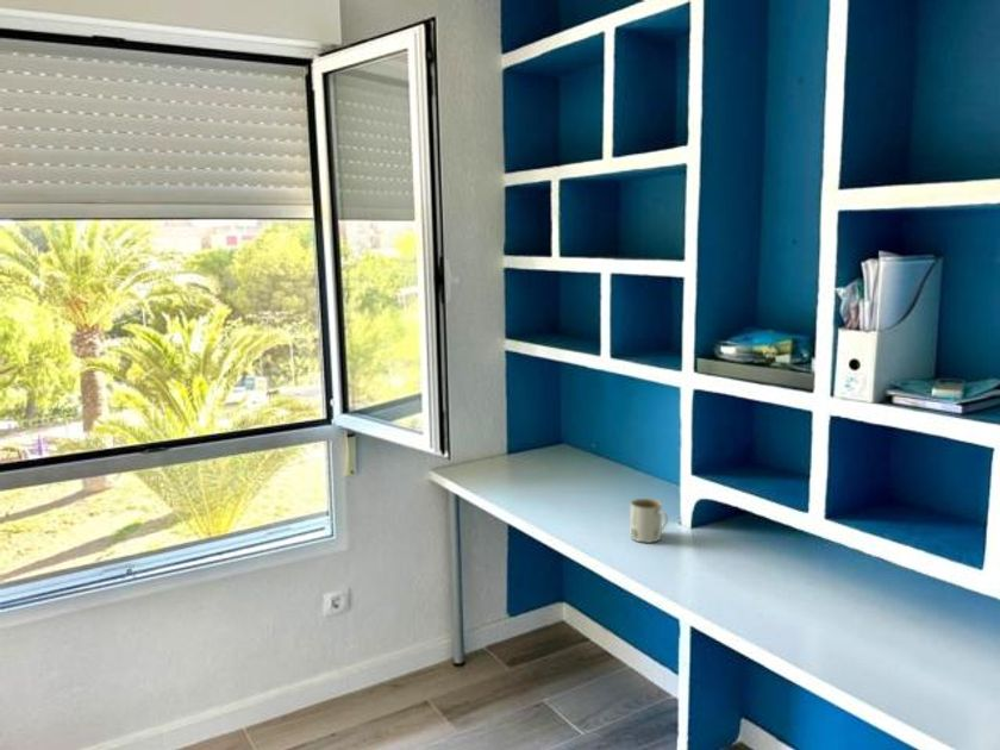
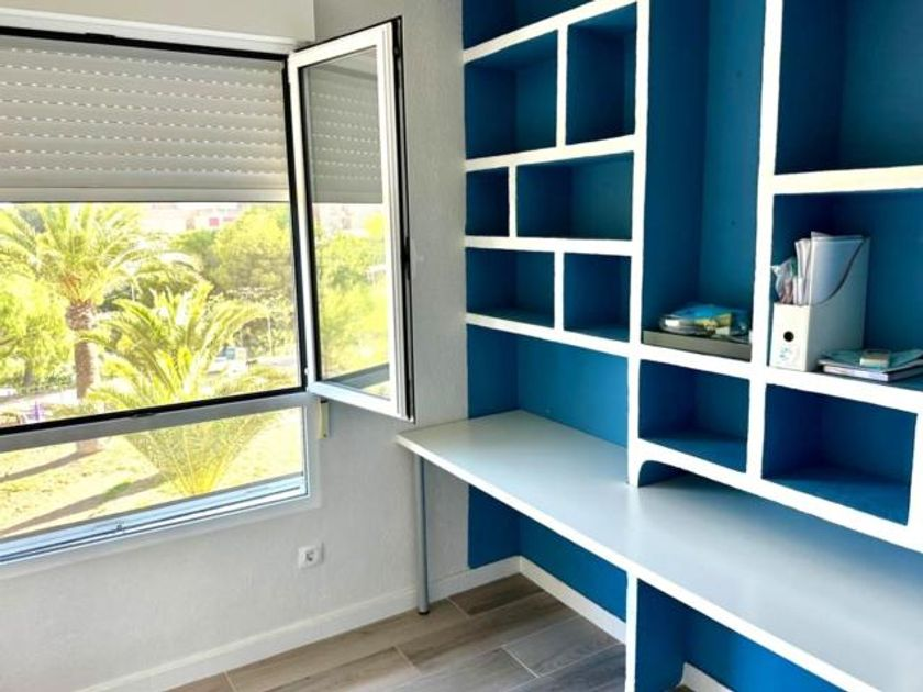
- mug [630,498,669,544]
